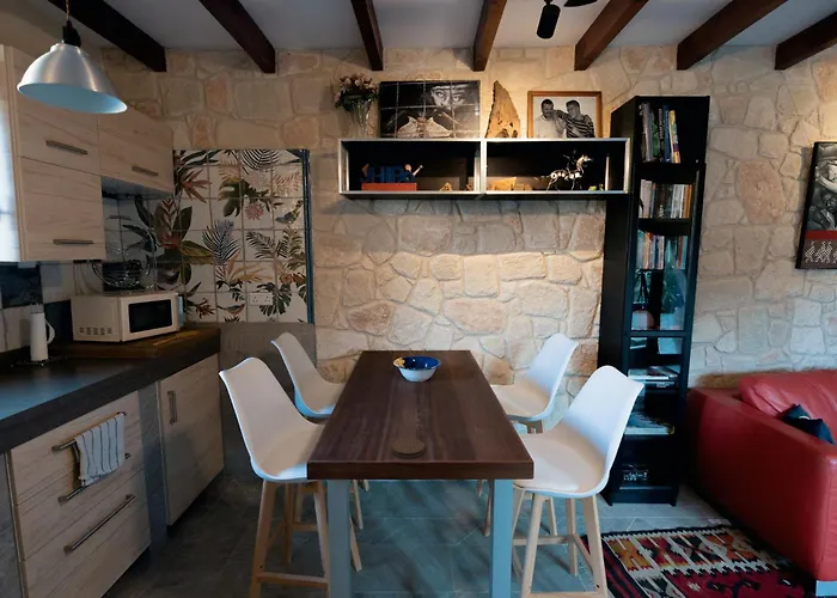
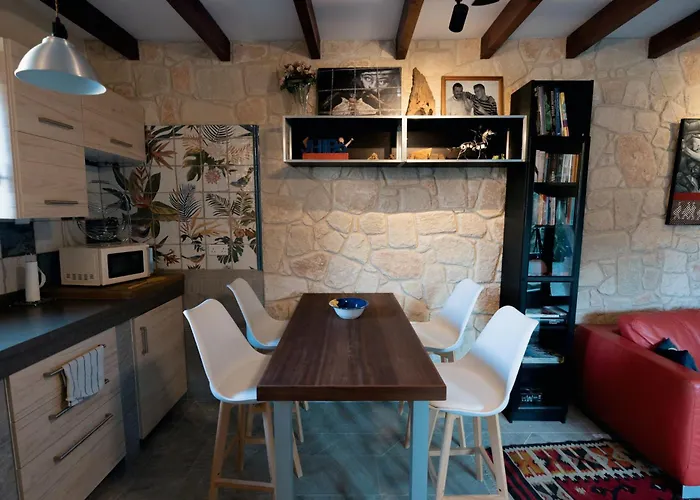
- coaster [391,438,426,459]
